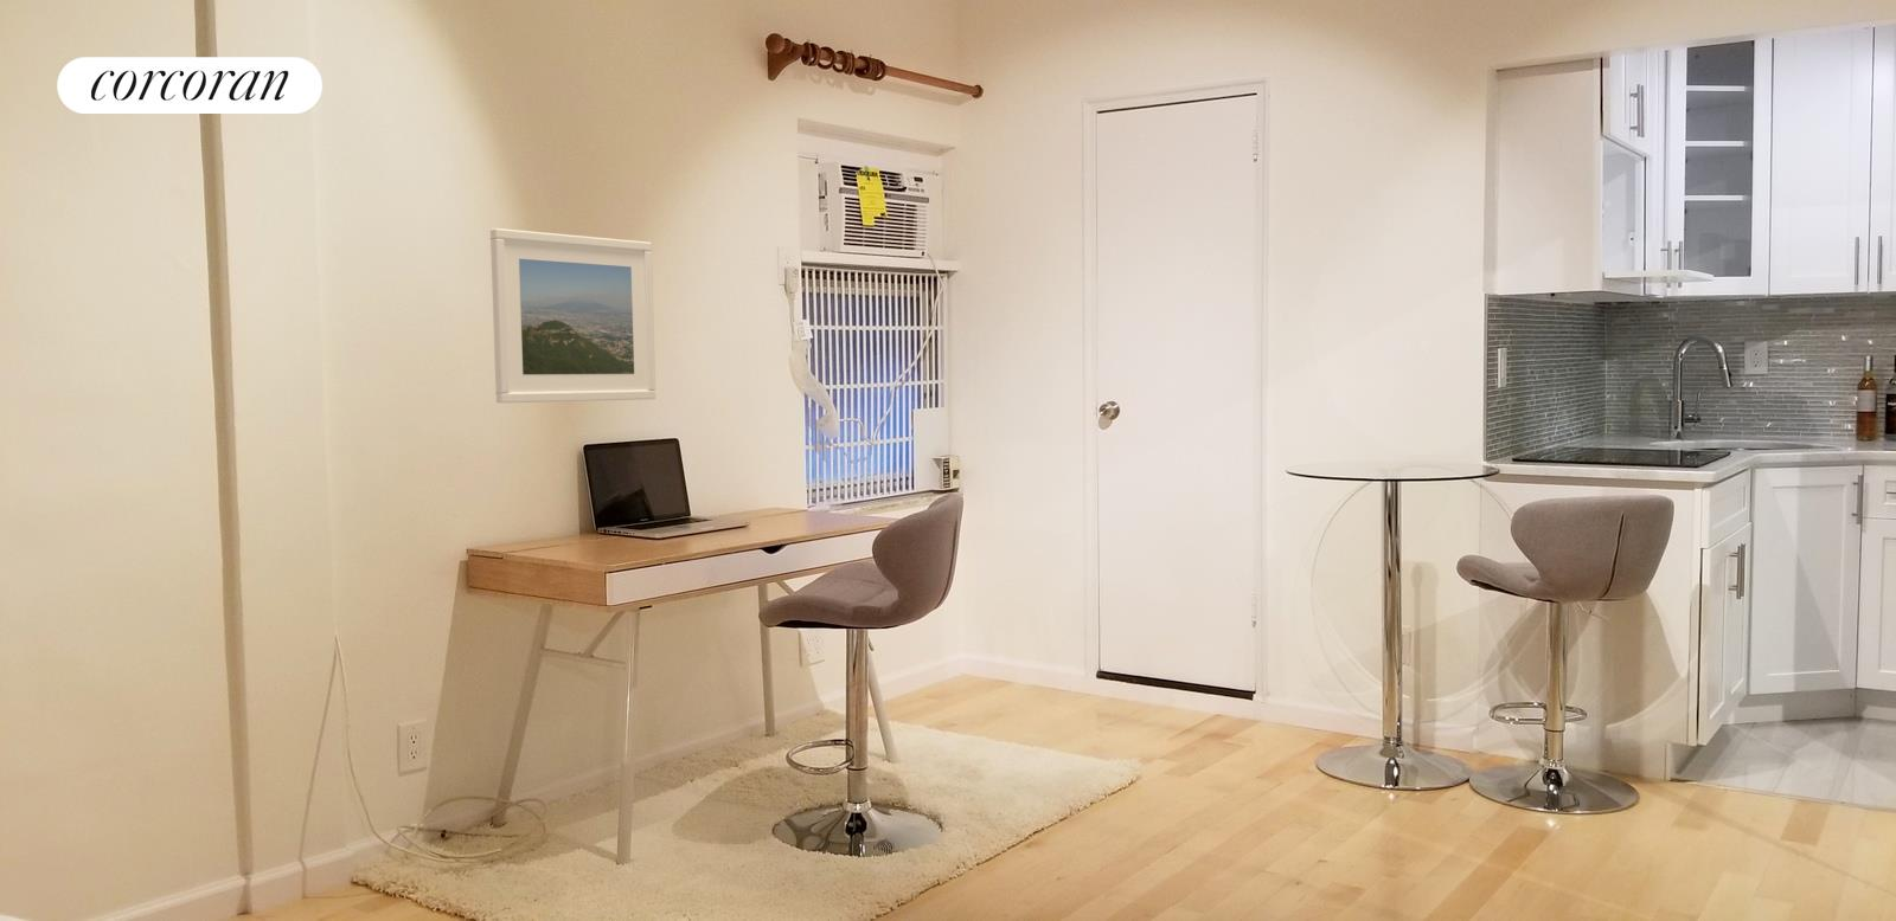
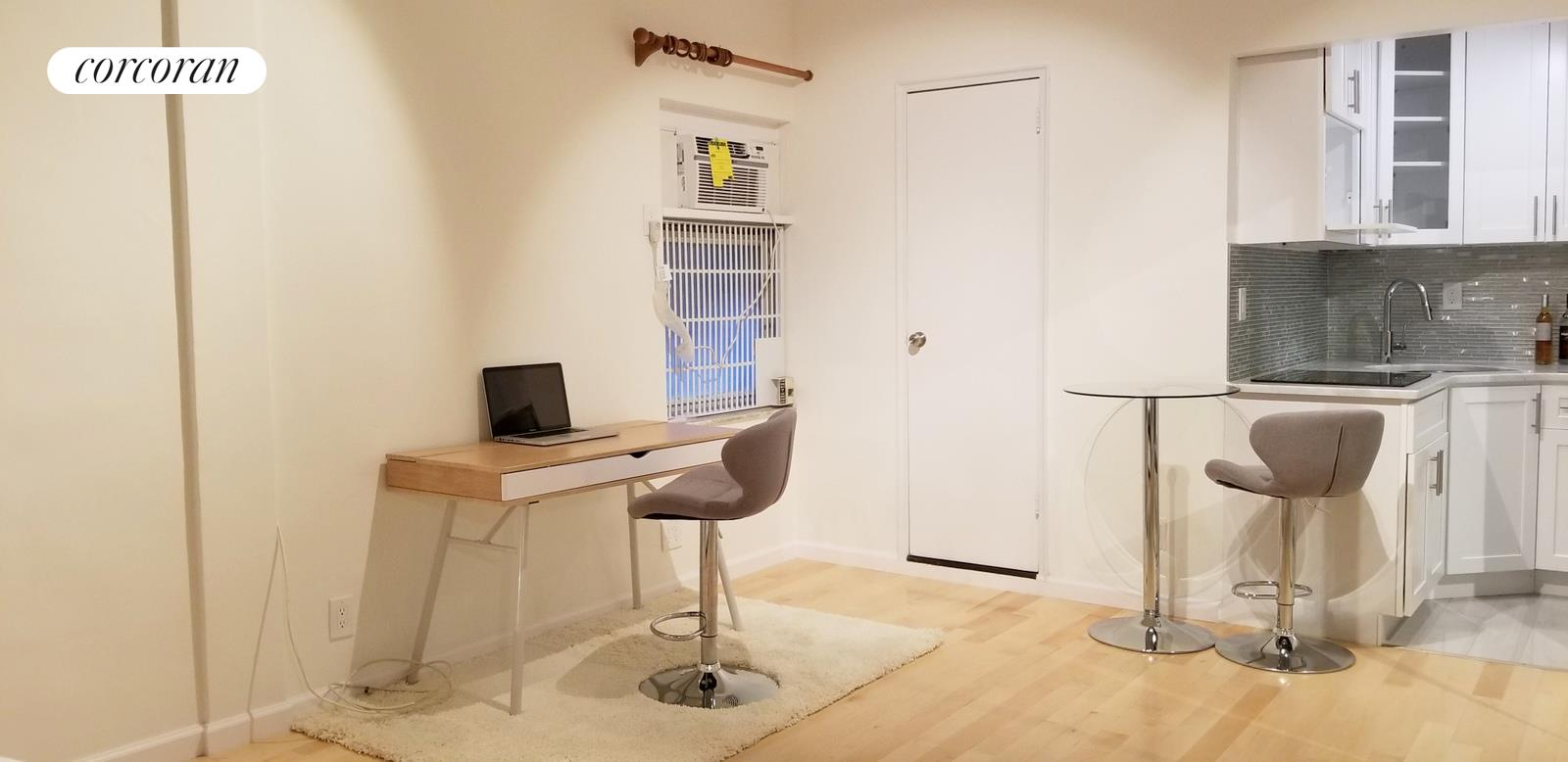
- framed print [490,227,657,404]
